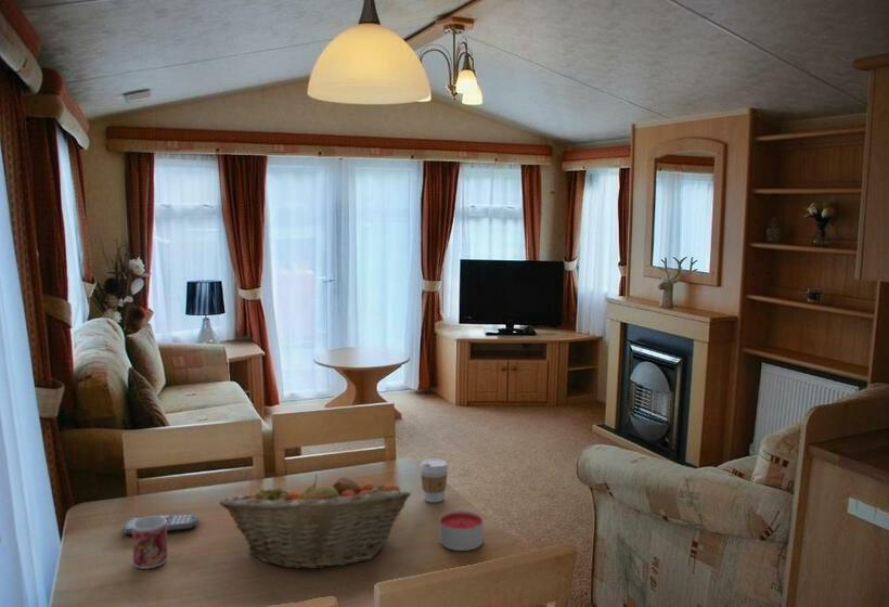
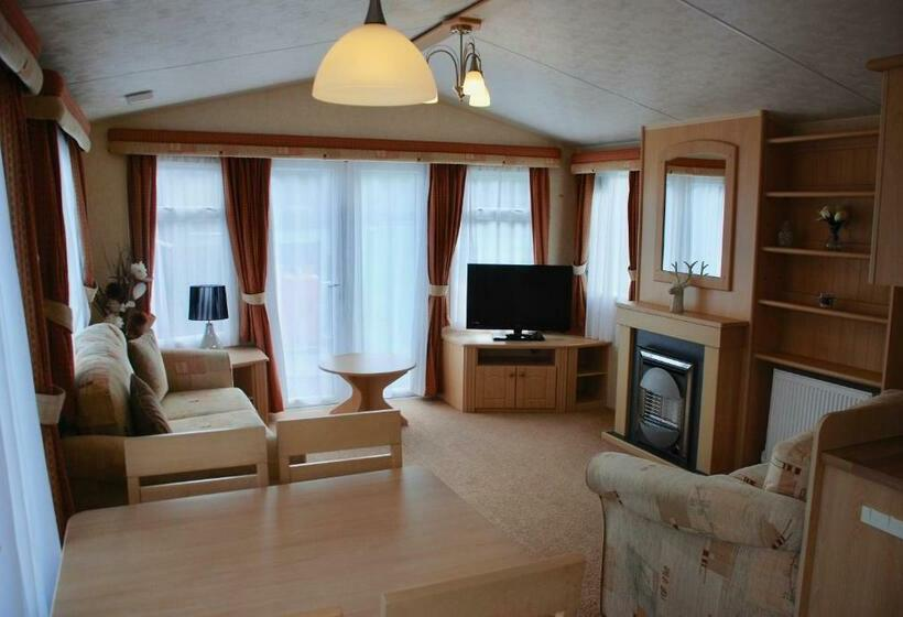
- remote control [121,513,199,537]
- candle [438,509,485,552]
- mug [131,515,168,569]
- fruit basket [218,474,412,570]
- coffee cup [418,459,449,503]
